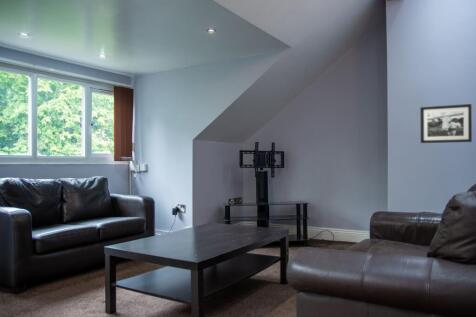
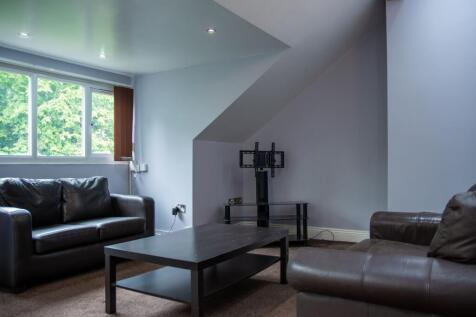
- picture frame [419,103,473,144]
